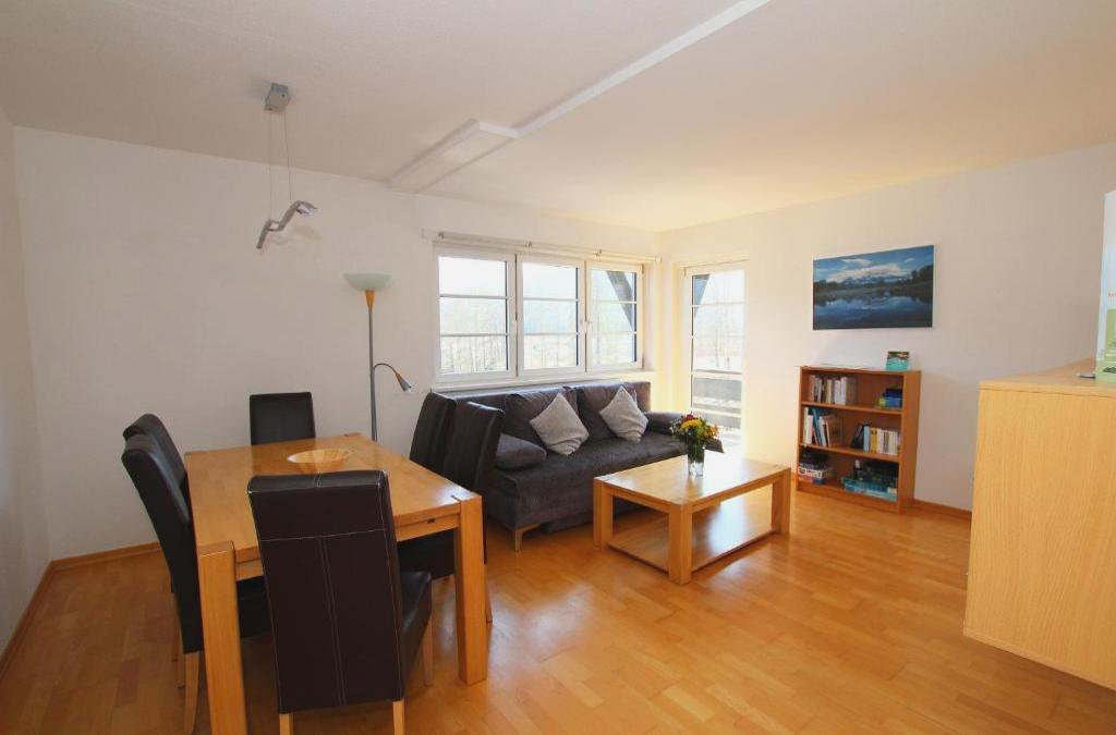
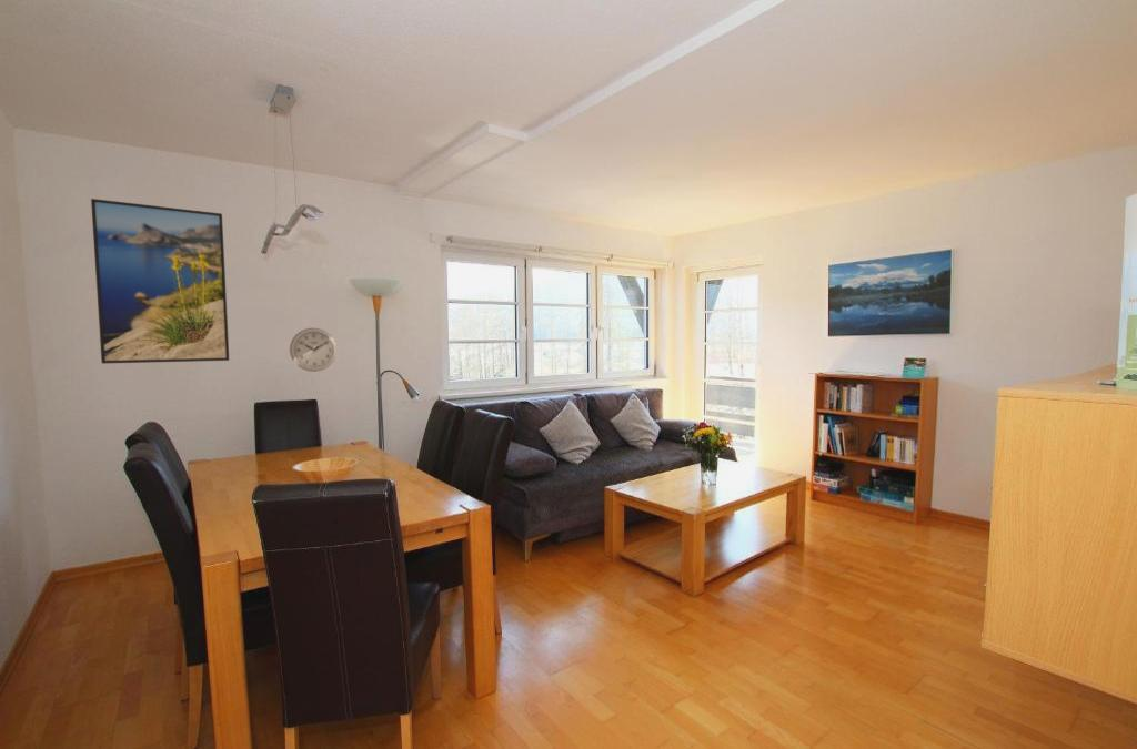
+ wall clock [289,327,339,373]
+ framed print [90,198,230,365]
